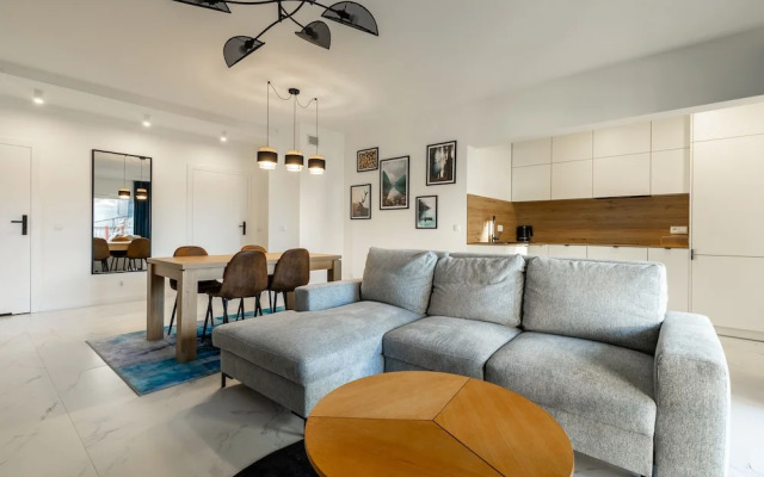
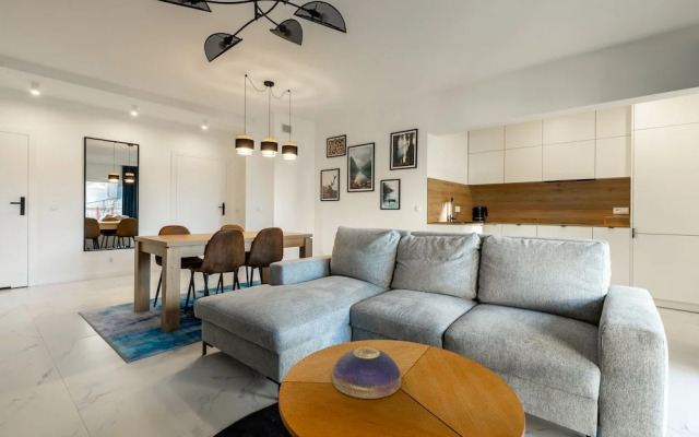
+ decorative bowl [331,346,403,400]
